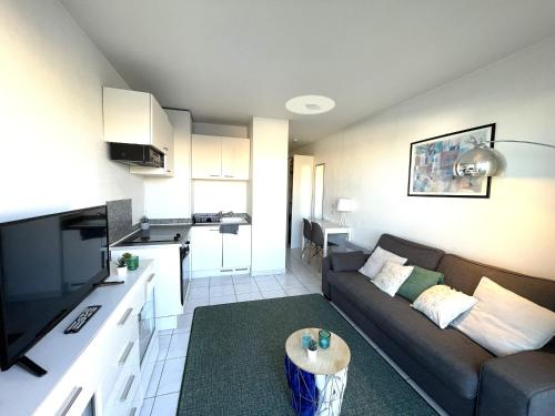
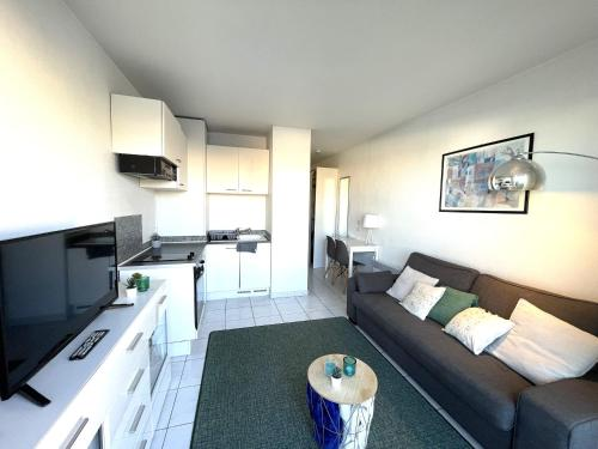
- ceiling light [284,94,336,115]
